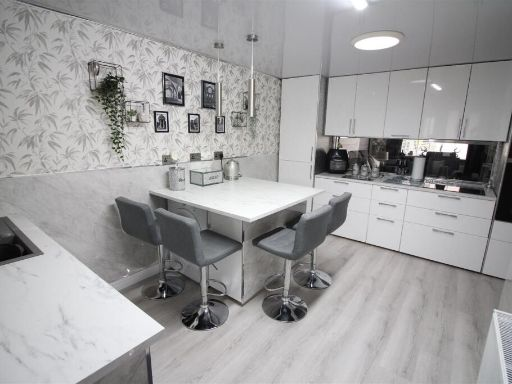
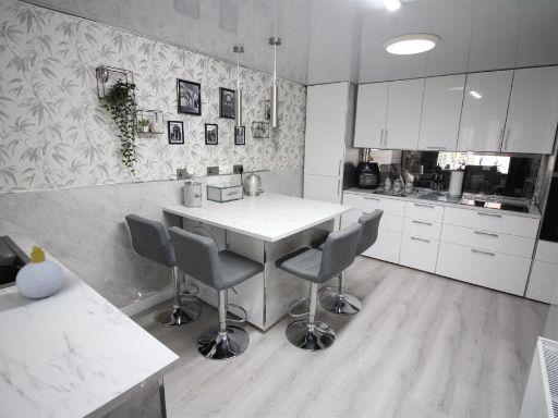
+ soap bottle [15,245,65,299]
